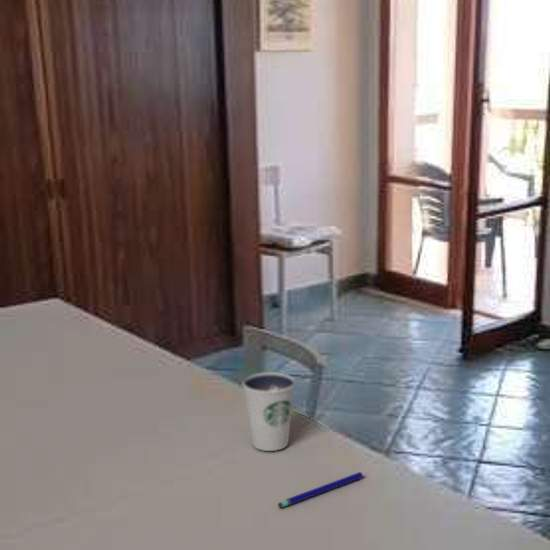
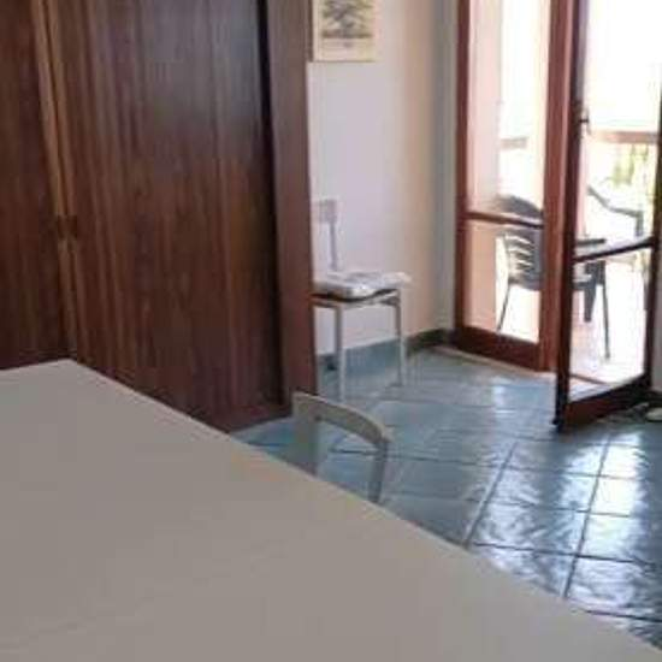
- pen [277,471,364,509]
- dixie cup [241,371,296,452]
